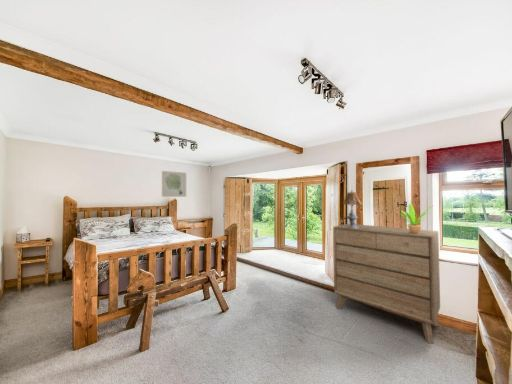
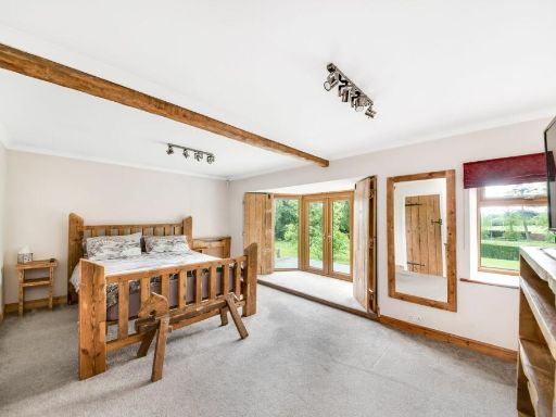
- potted plant [400,203,435,234]
- wall art [161,170,187,198]
- dresser [332,223,441,345]
- table lamp [341,189,364,228]
